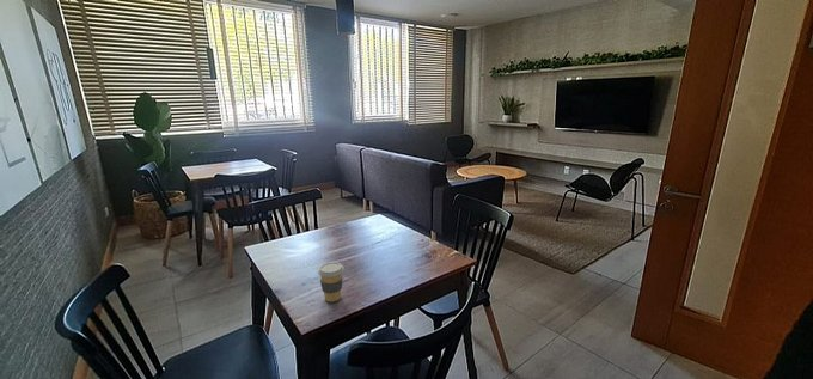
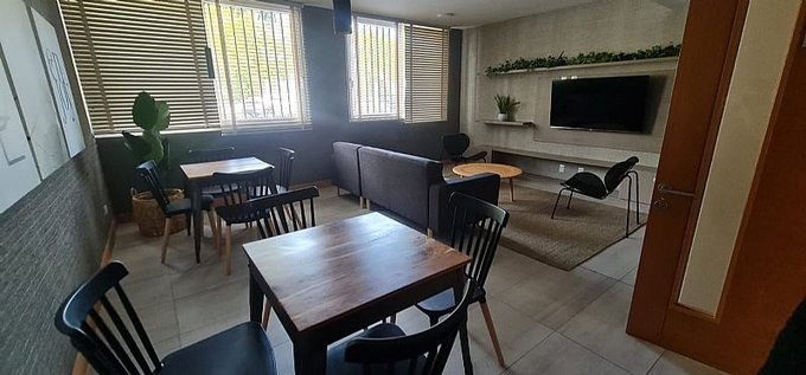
- coffee cup [317,261,346,302]
